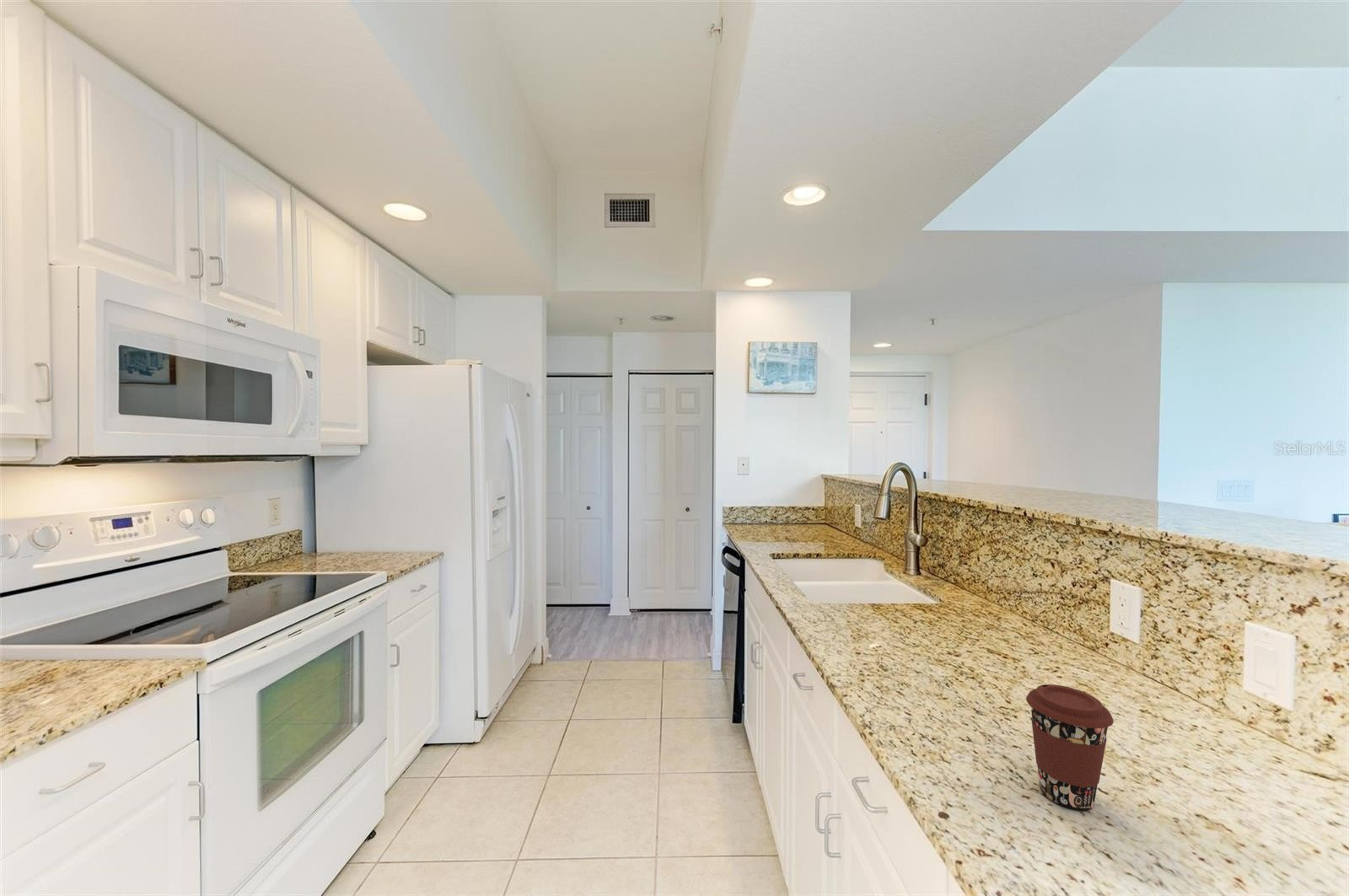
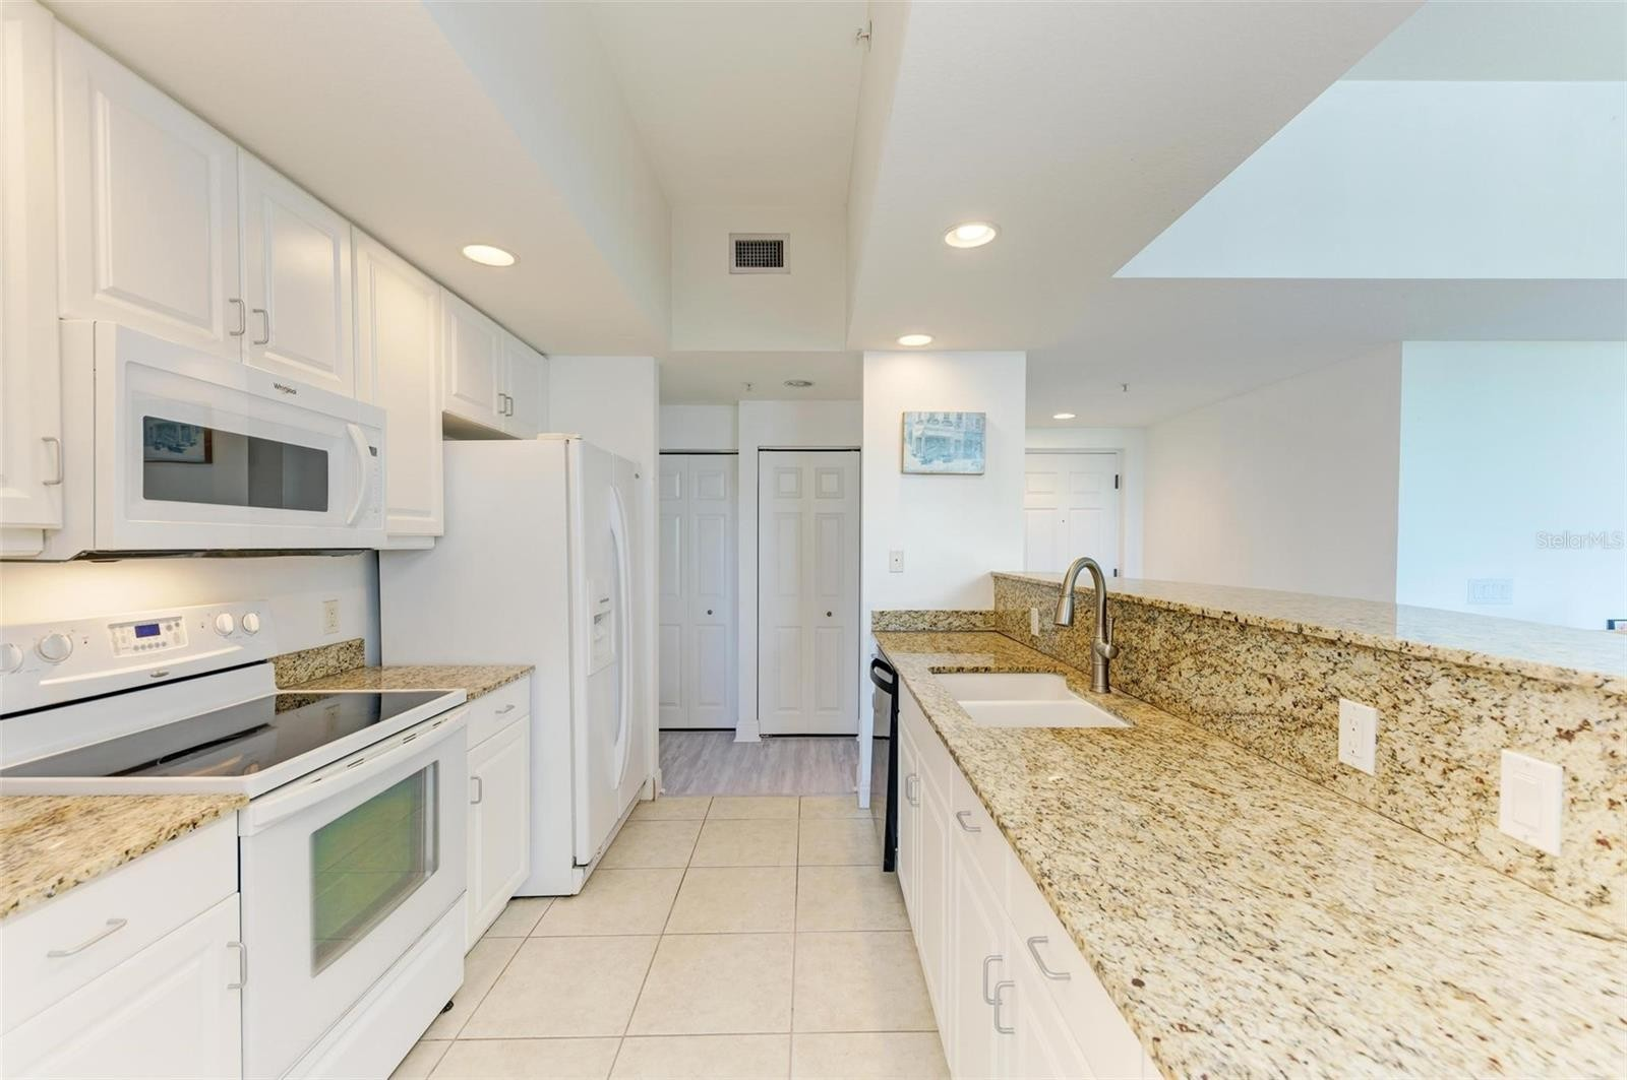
- coffee cup [1025,684,1115,811]
